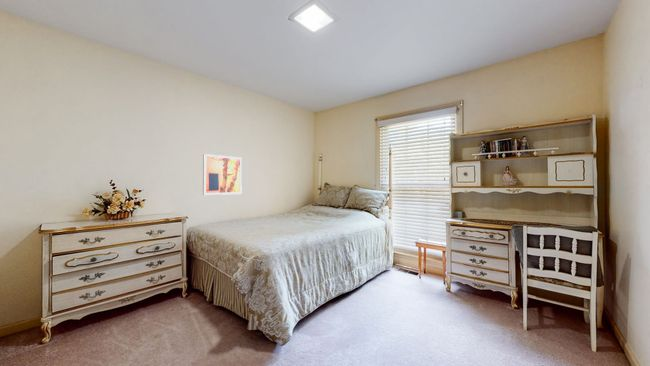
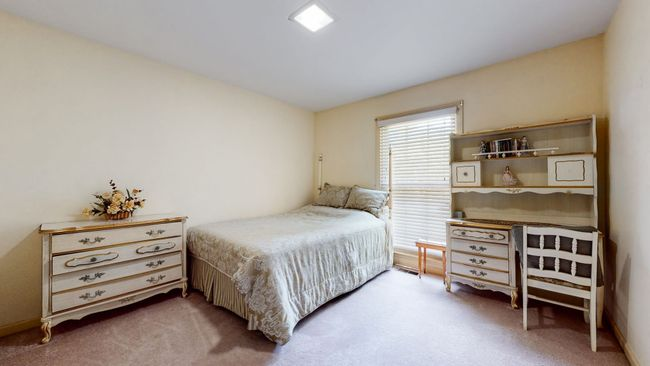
- wall art [202,153,243,196]
